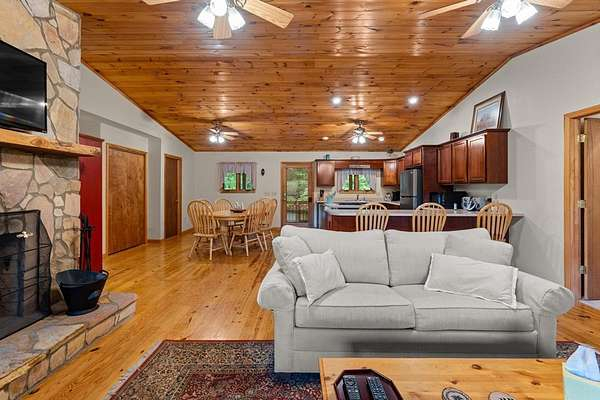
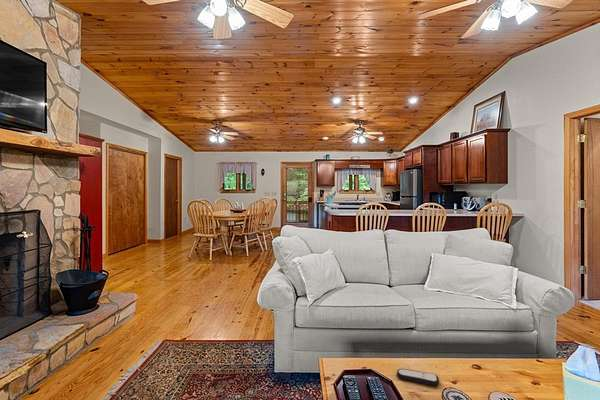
+ remote control [396,368,440,387]
